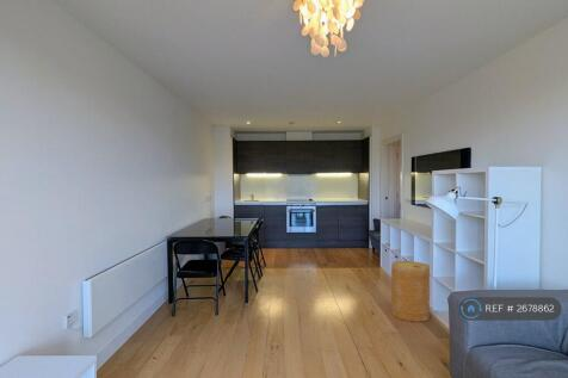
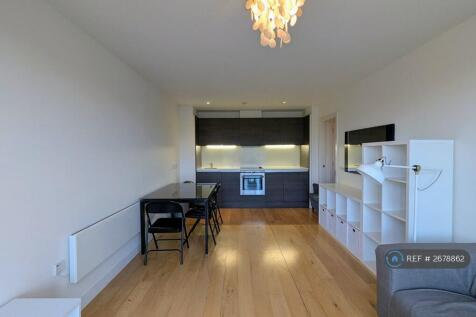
- basket [390,260,431,323]
